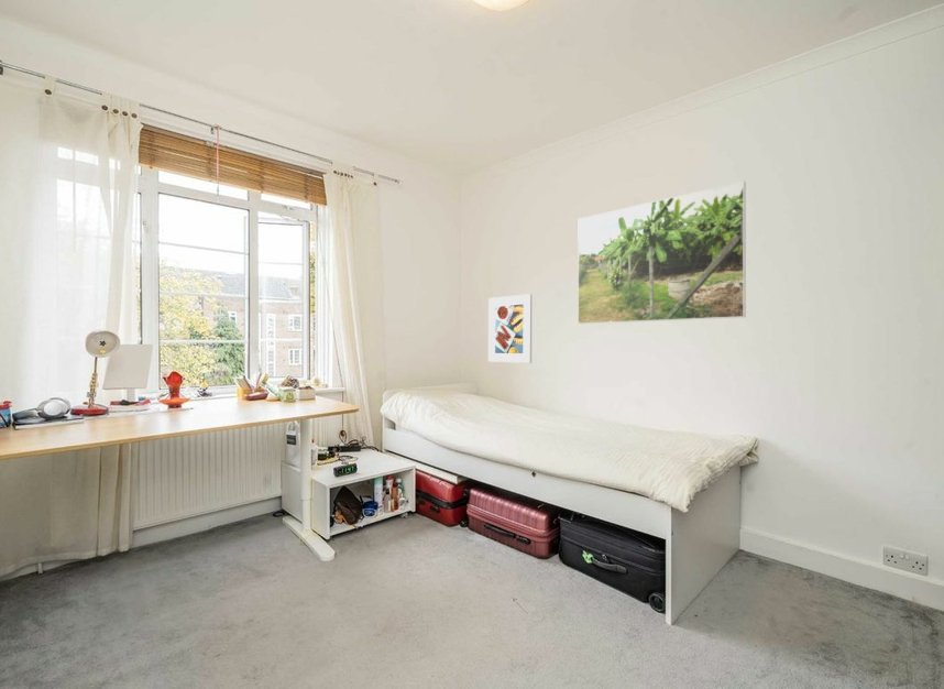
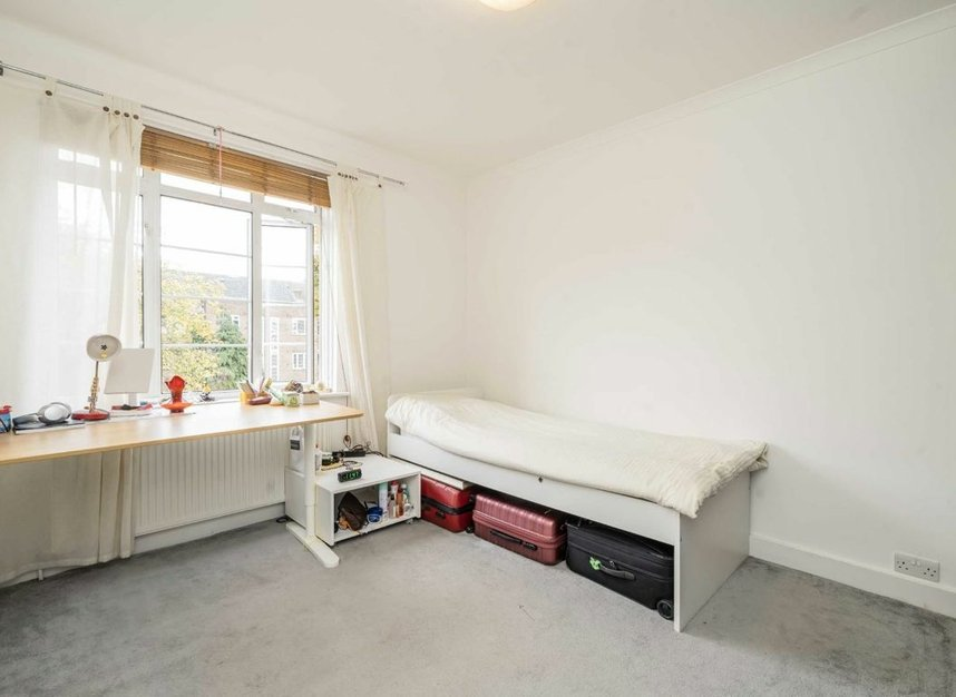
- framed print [577,179,747,325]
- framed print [487,293,533,364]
